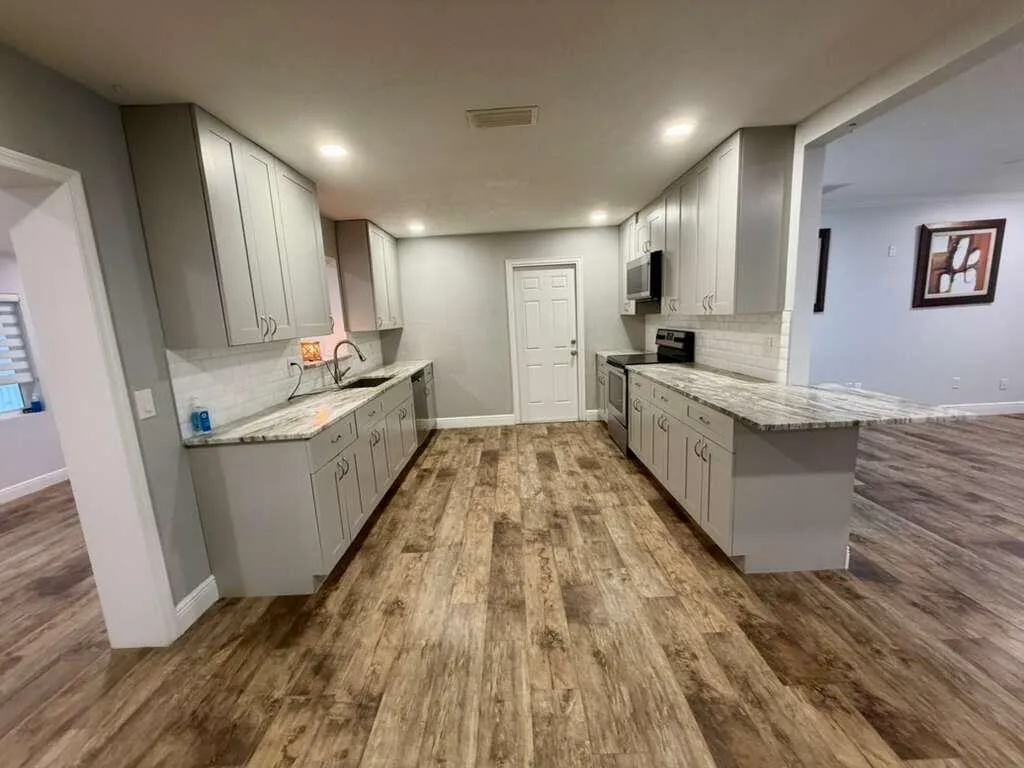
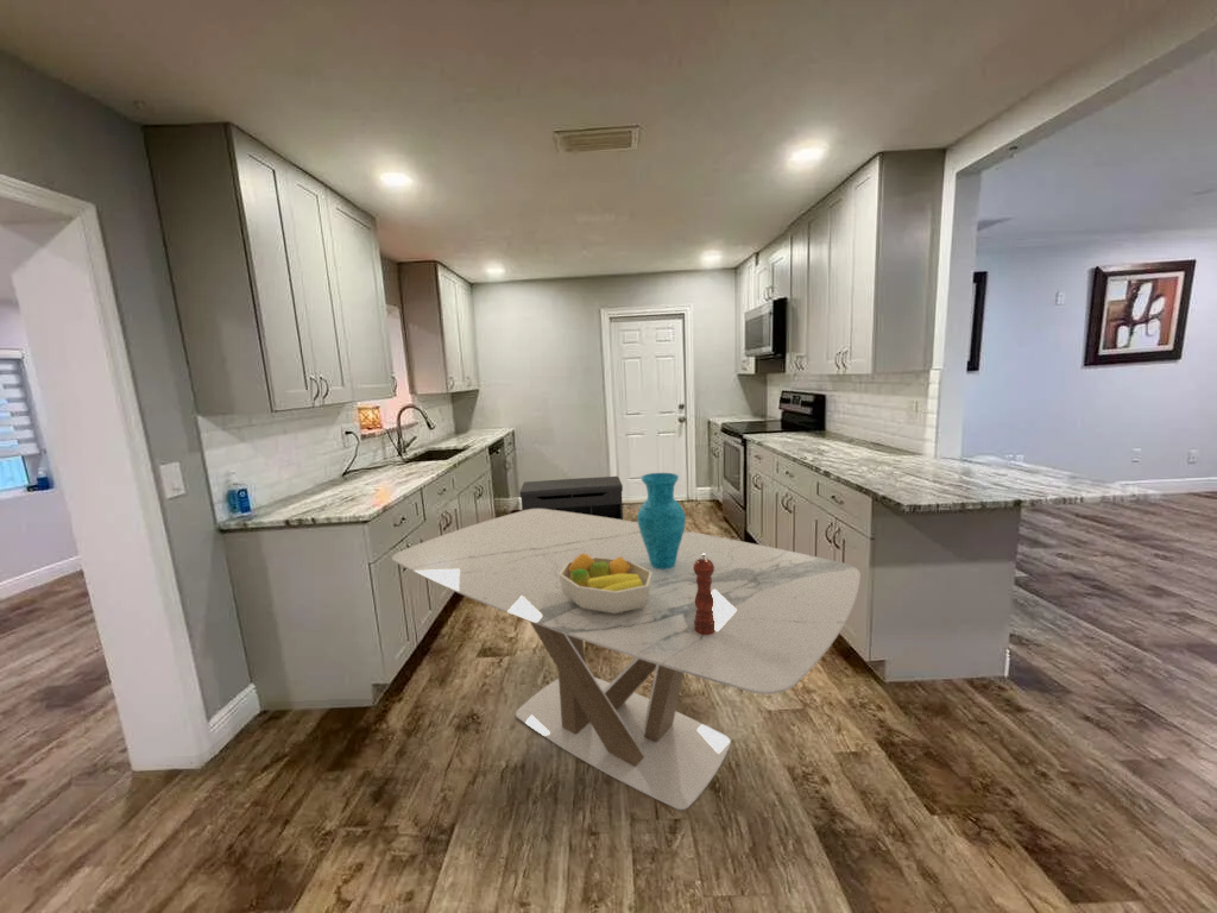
+ pepper mill [693,553,715,635]
+ vase [636,472,687,569]
+ bench [519,476,624,521]
+ dining table [391,509,862,811]
+ fruit bowl [560,554,652,613]
